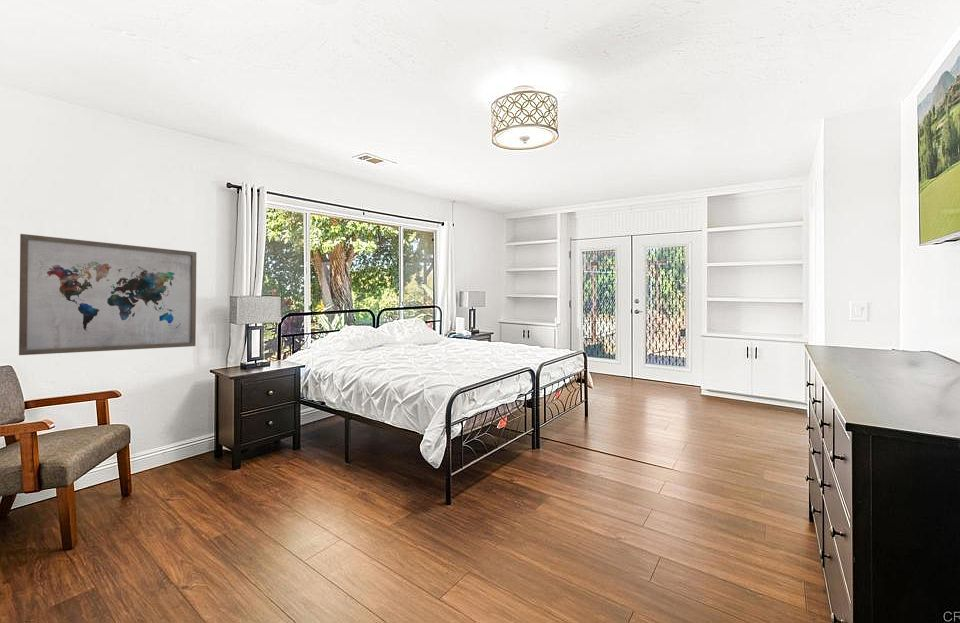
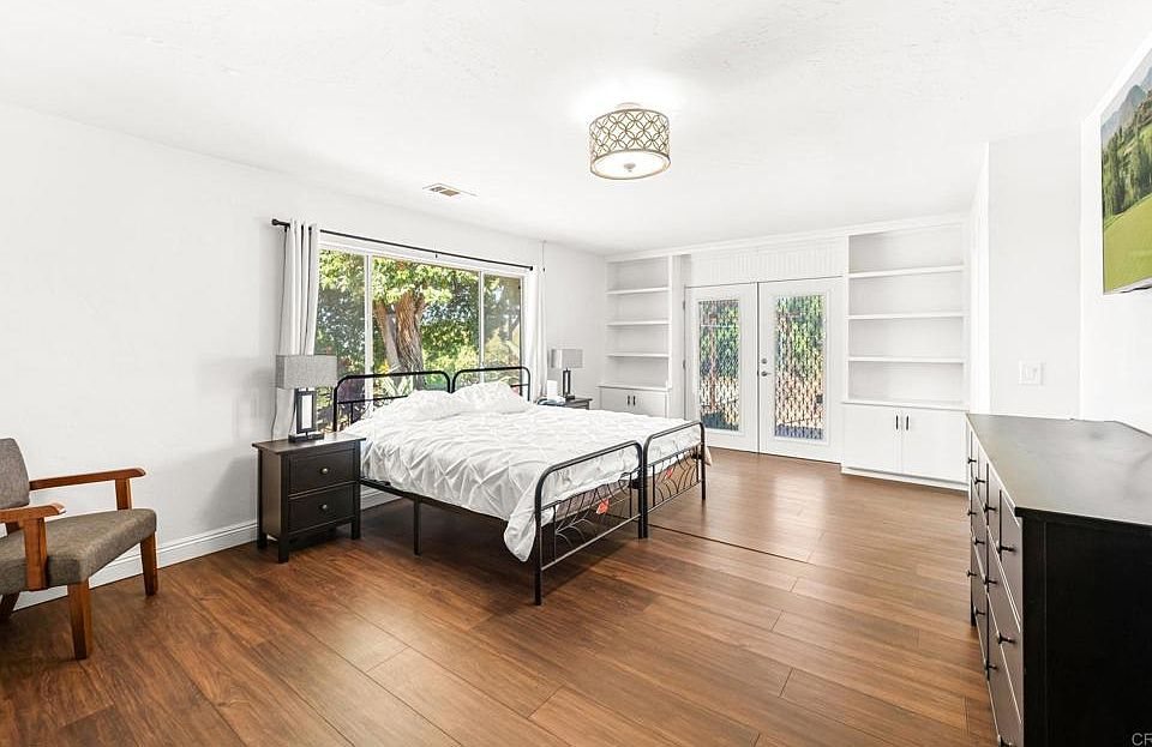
- wall art [18,233,197,356]
